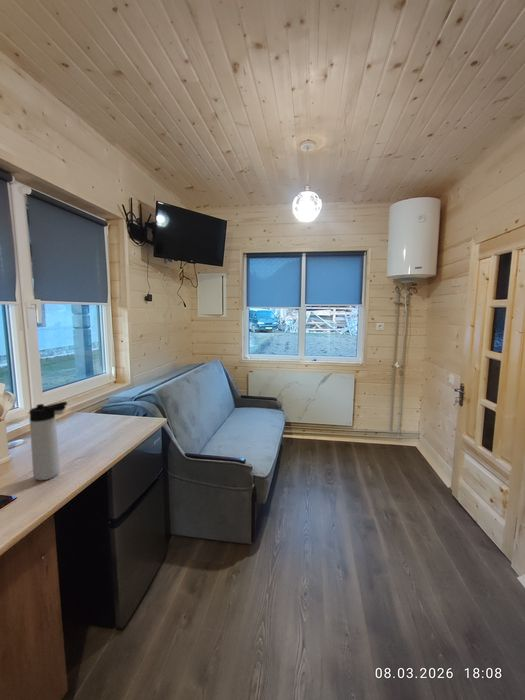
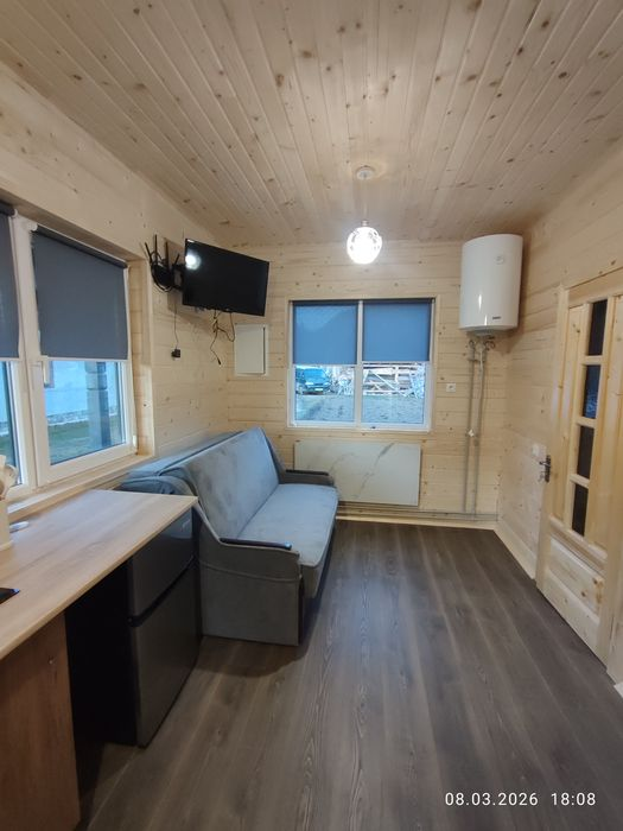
- thermos bottle [28,401,68,481]
